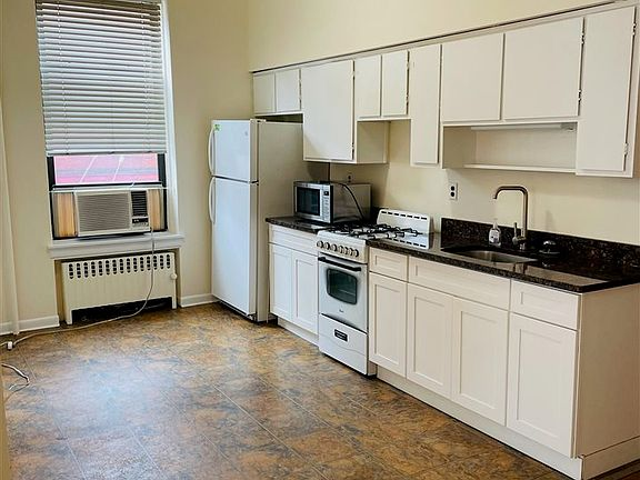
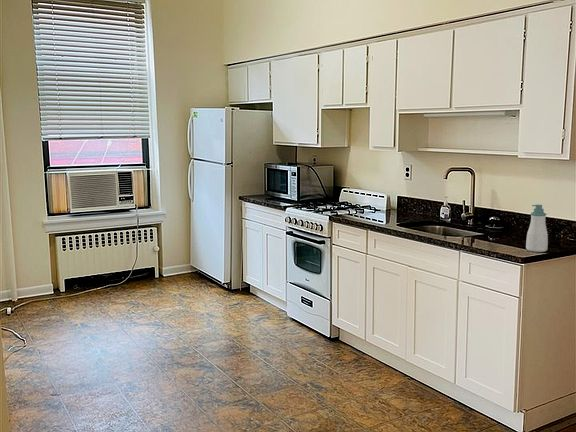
+ soap bottle [525,204,549,253]
